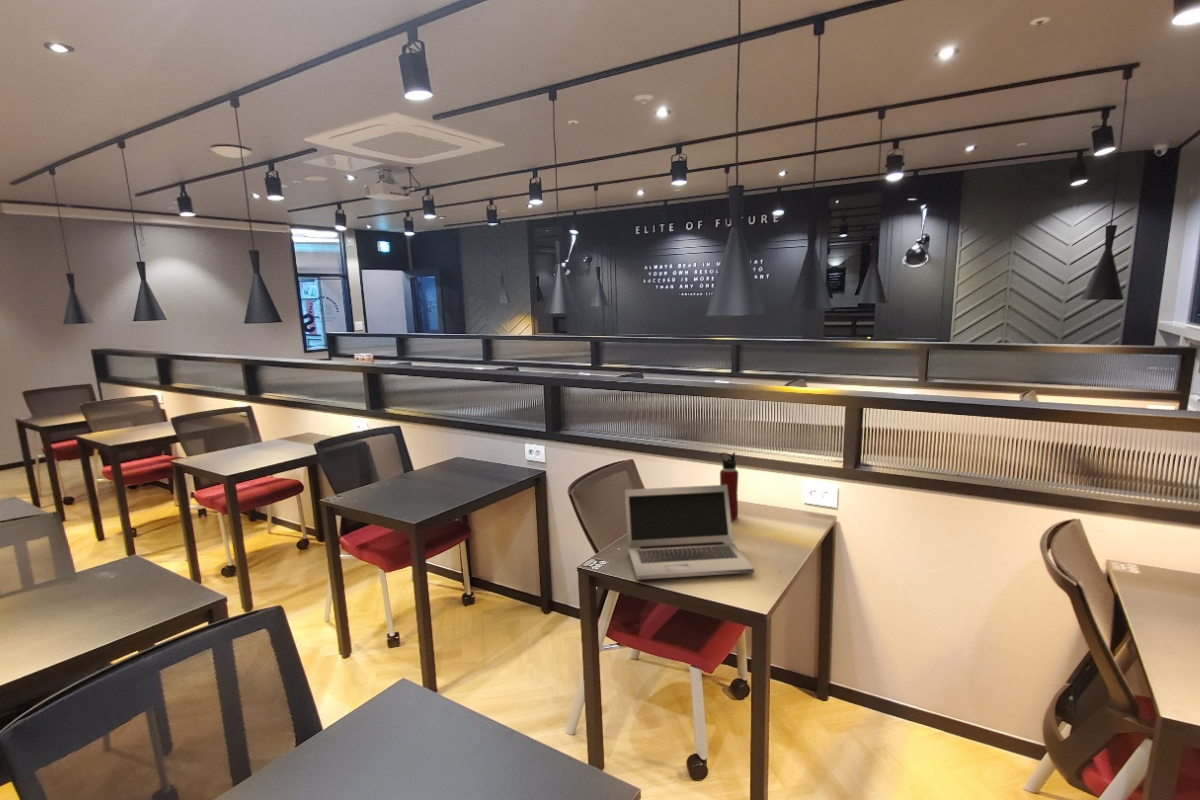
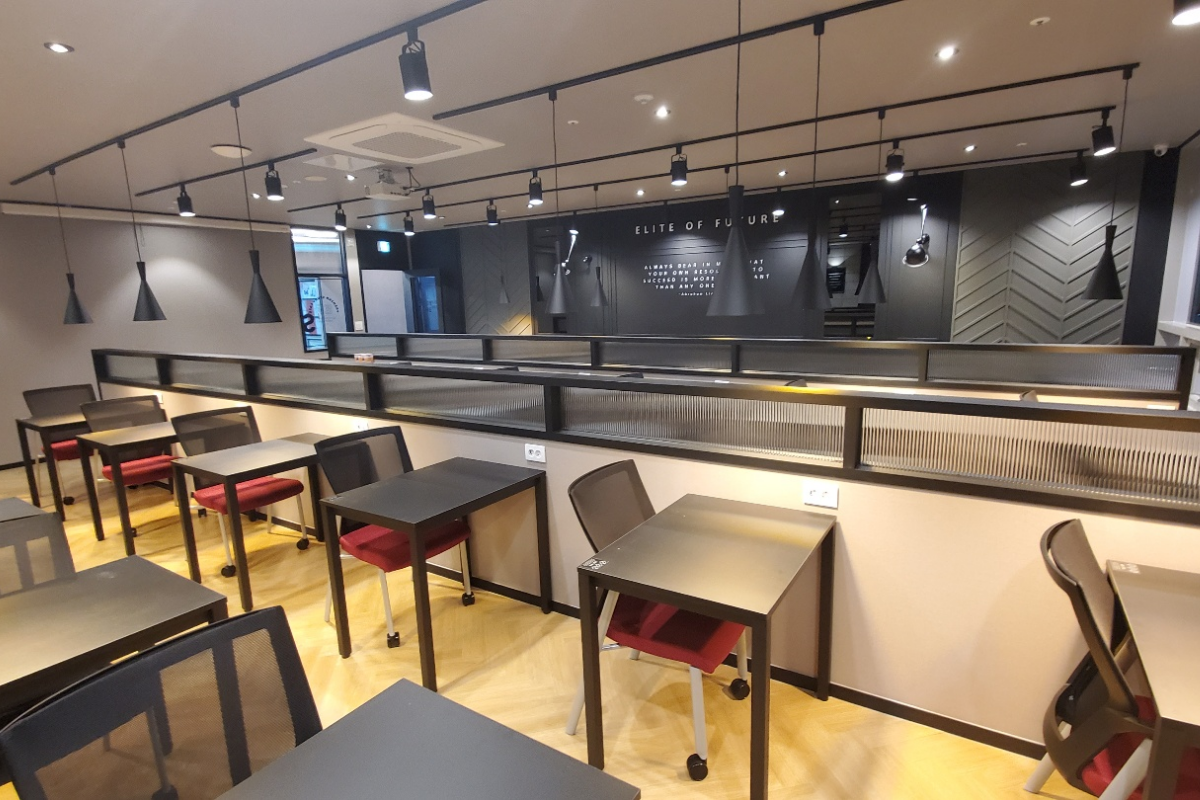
- laptop [624,484,755,581]
- water bottle [719,451,739,522]
